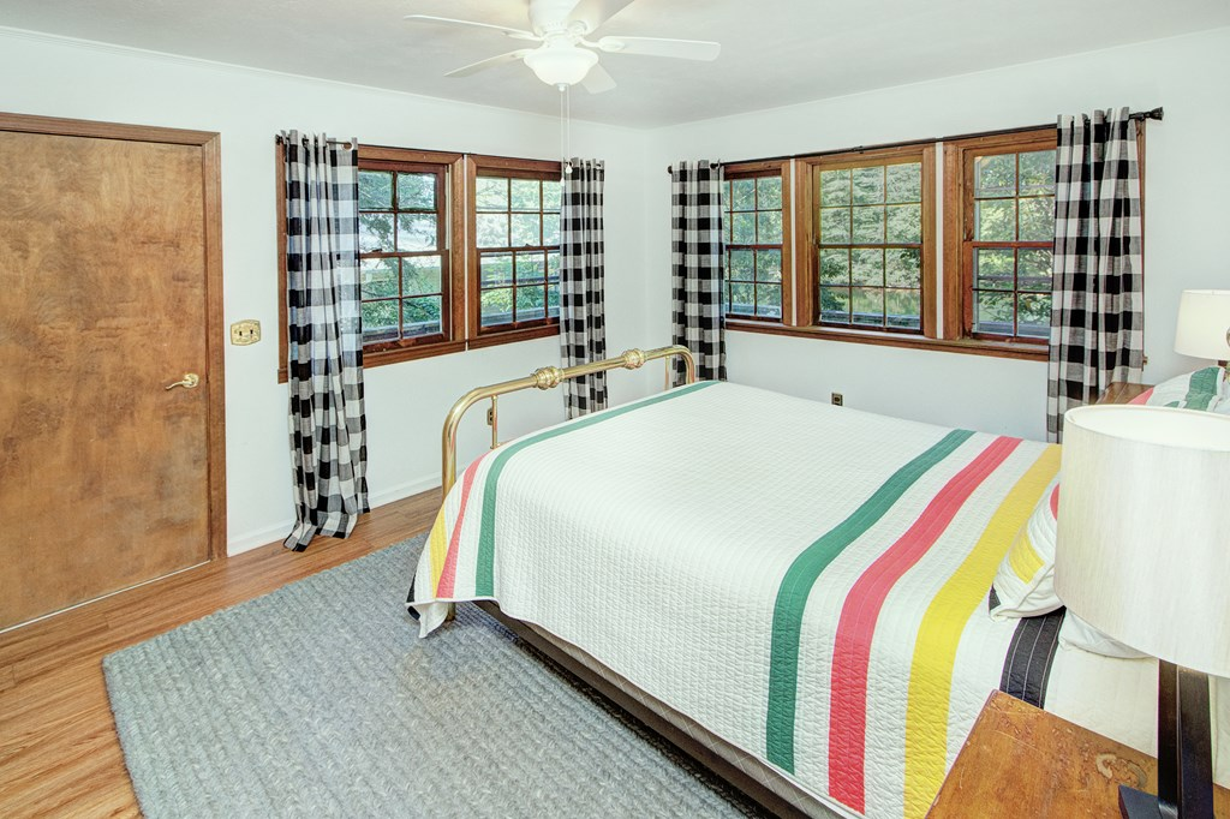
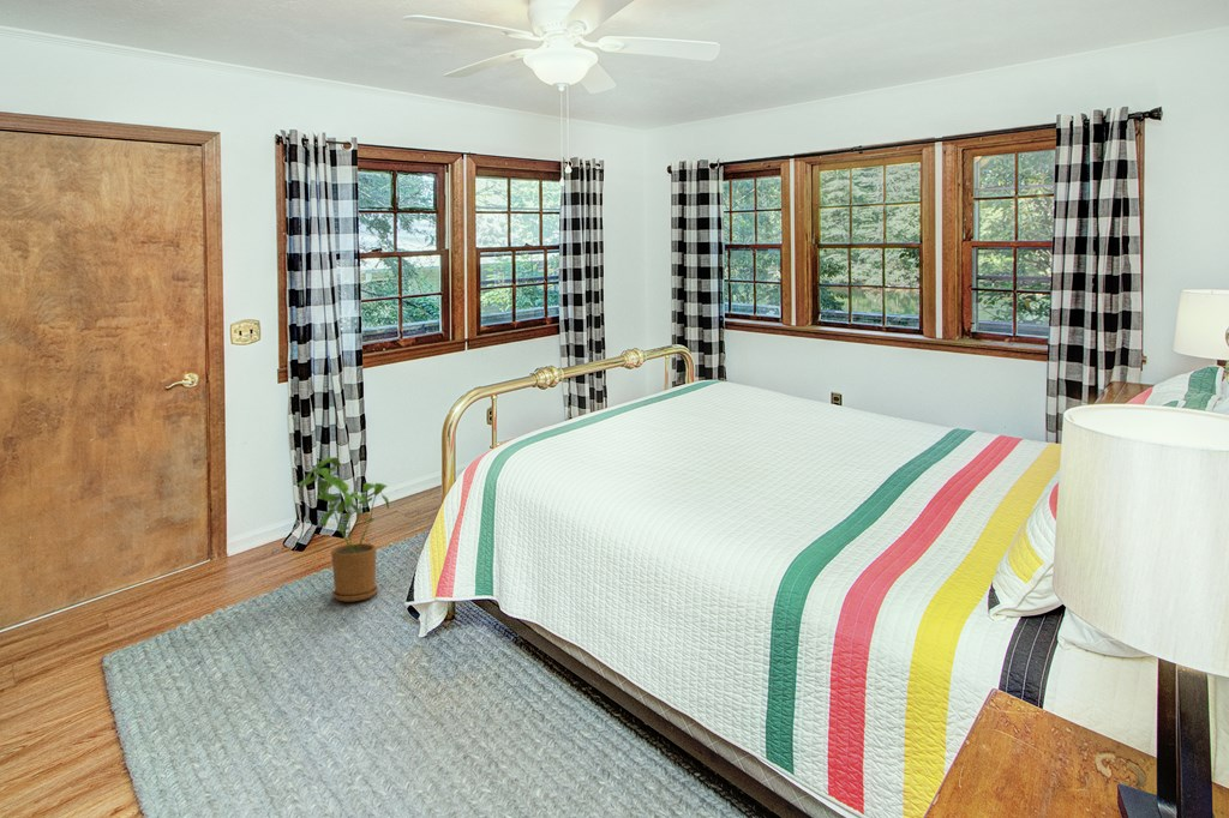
+ house plant [296,456,390,602]
